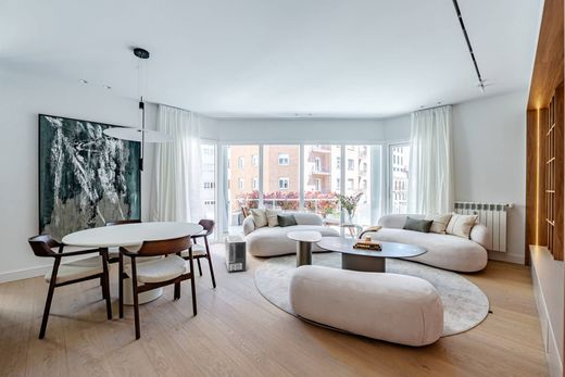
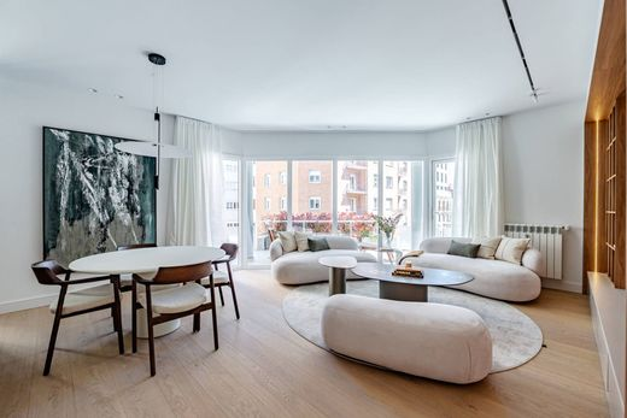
- air purifier [224,234,248,274]
